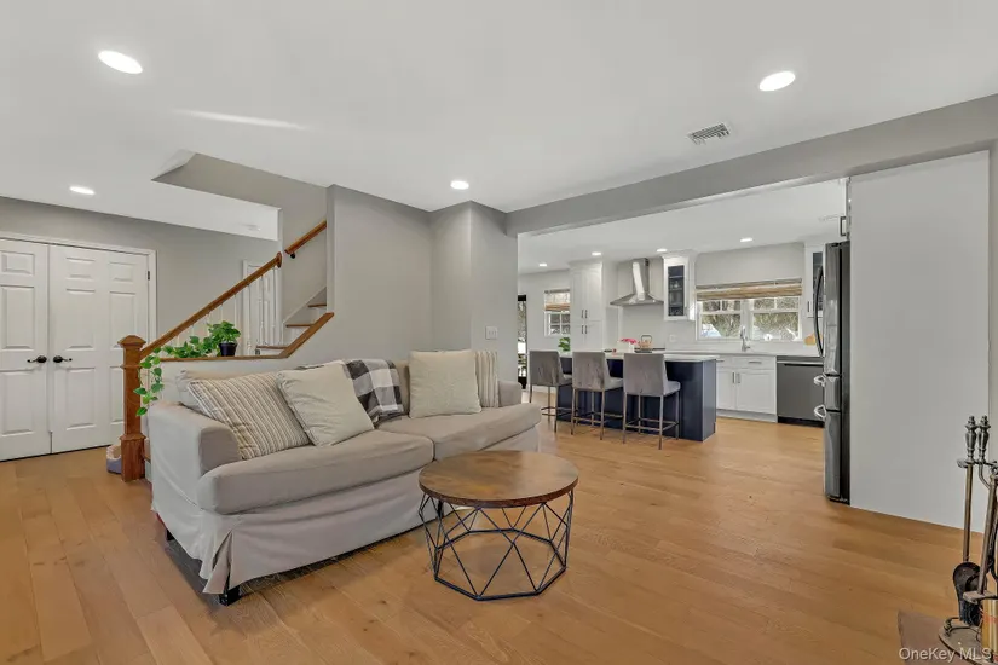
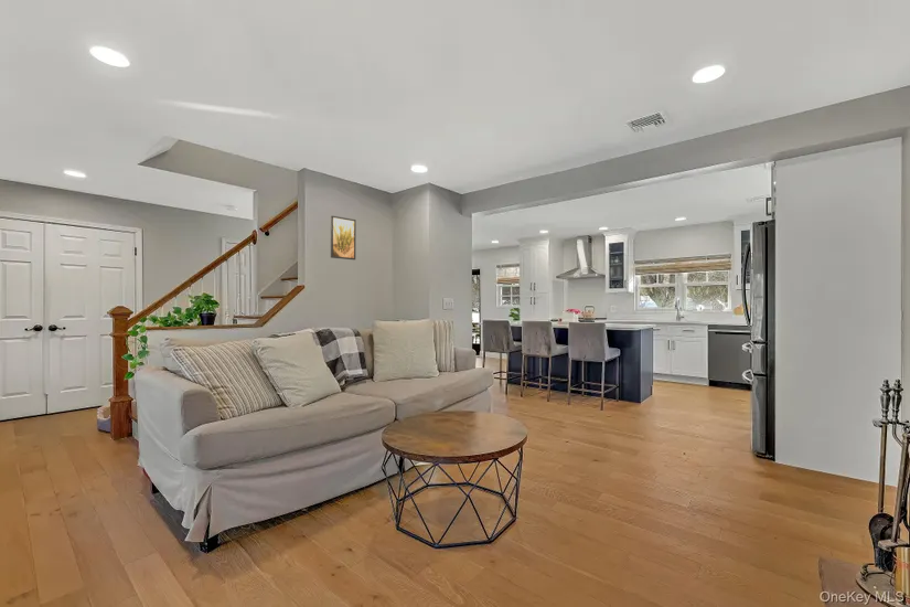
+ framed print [330,215,357,260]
